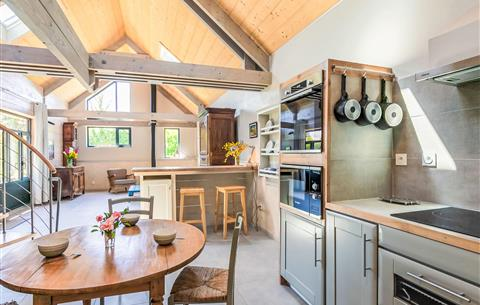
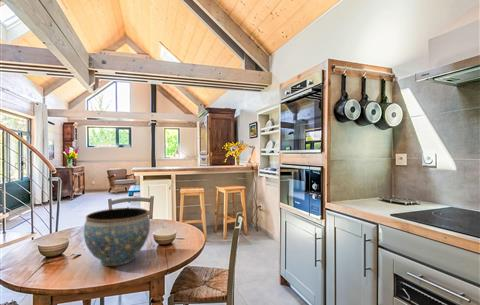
+ ceramic bowl [83,207,151,267]
